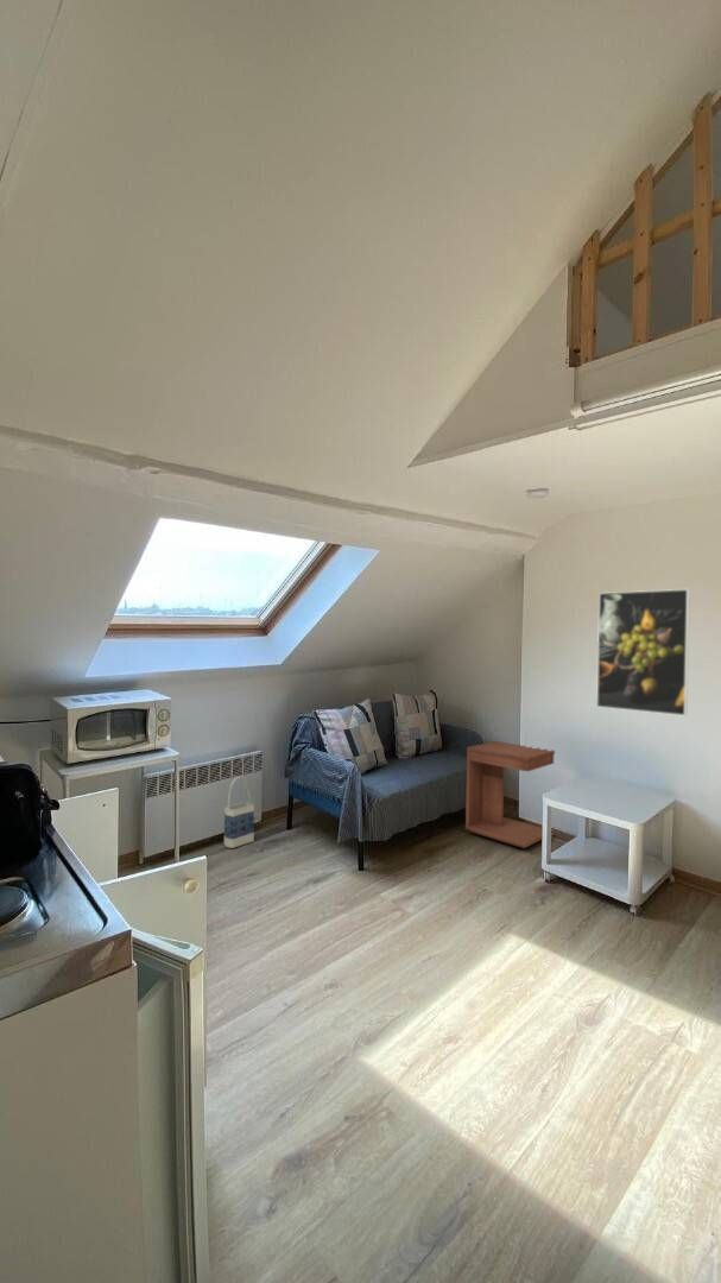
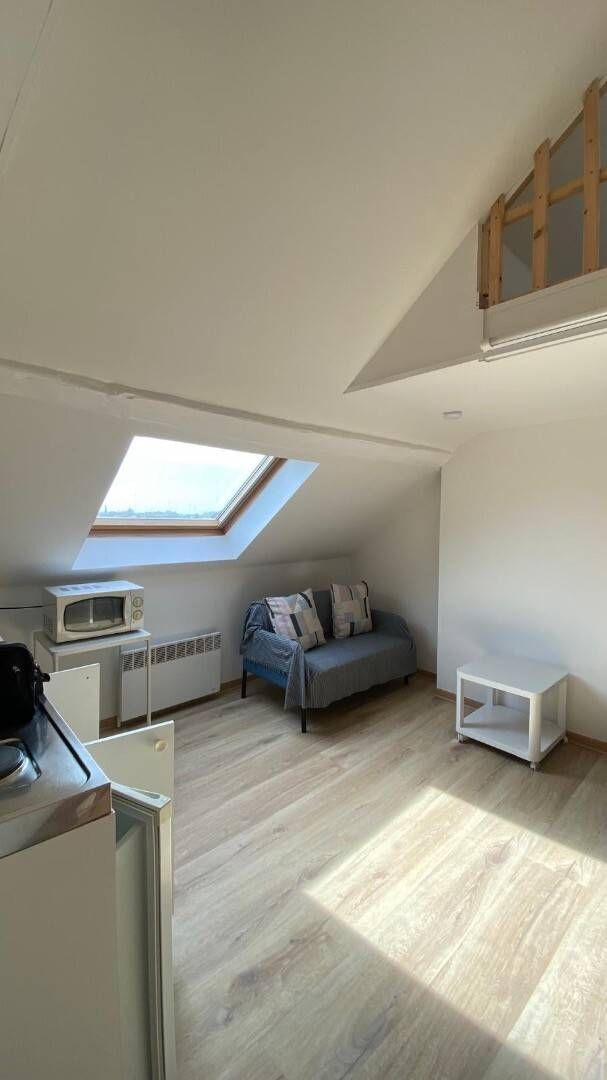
- side table [464,740,556,849]
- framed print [595,588,691,718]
- bag [223,775,255,849]
